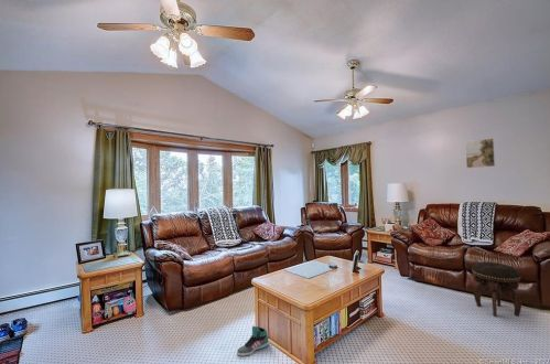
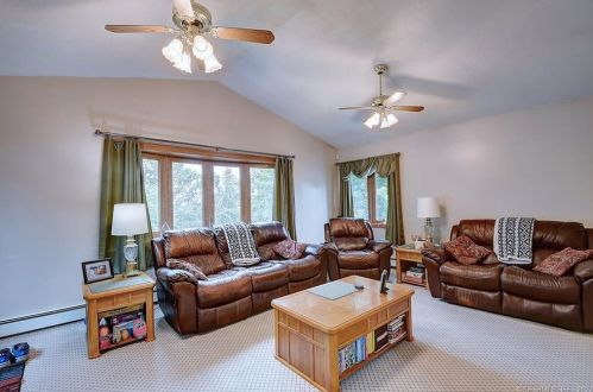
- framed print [464,137,496,170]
- sneaker [236,324,270,358]
- footstool [471,260,522,318]
